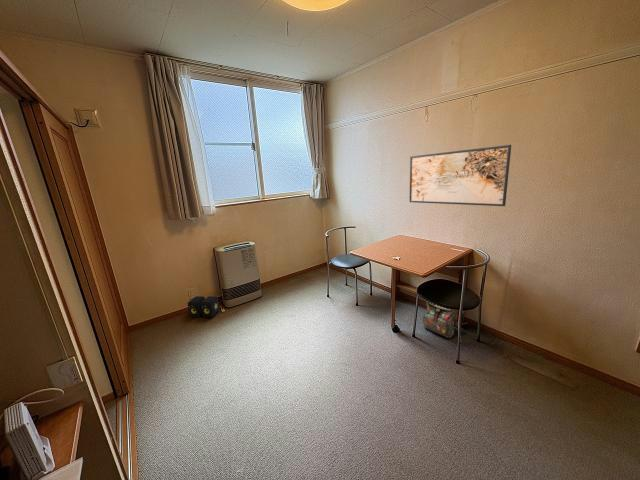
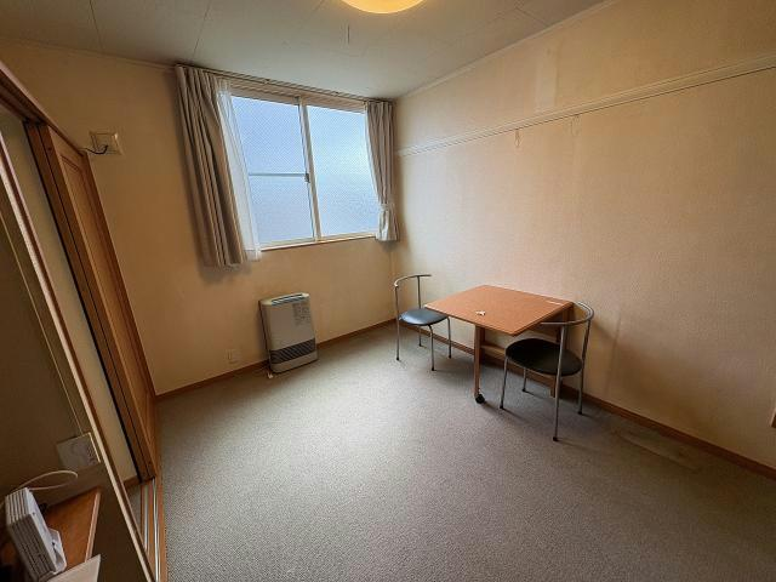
- backpack [422,301,468,339]
- speaker [187,295,220,318]
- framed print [409,144,512,207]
